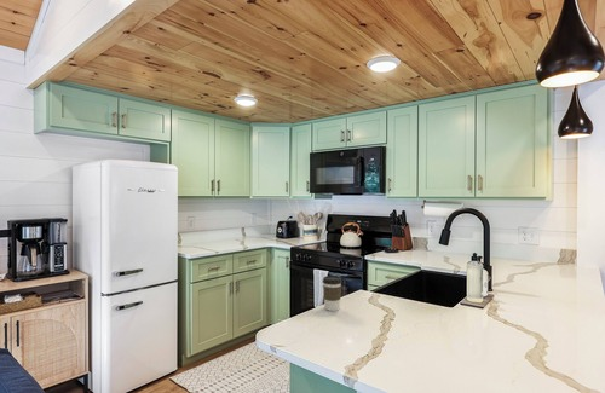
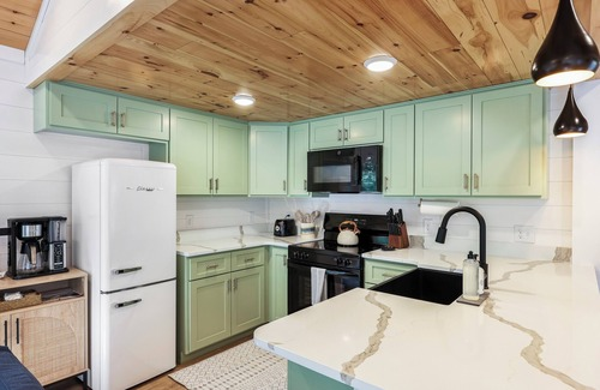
- coffee cup [322,274,342,312]
